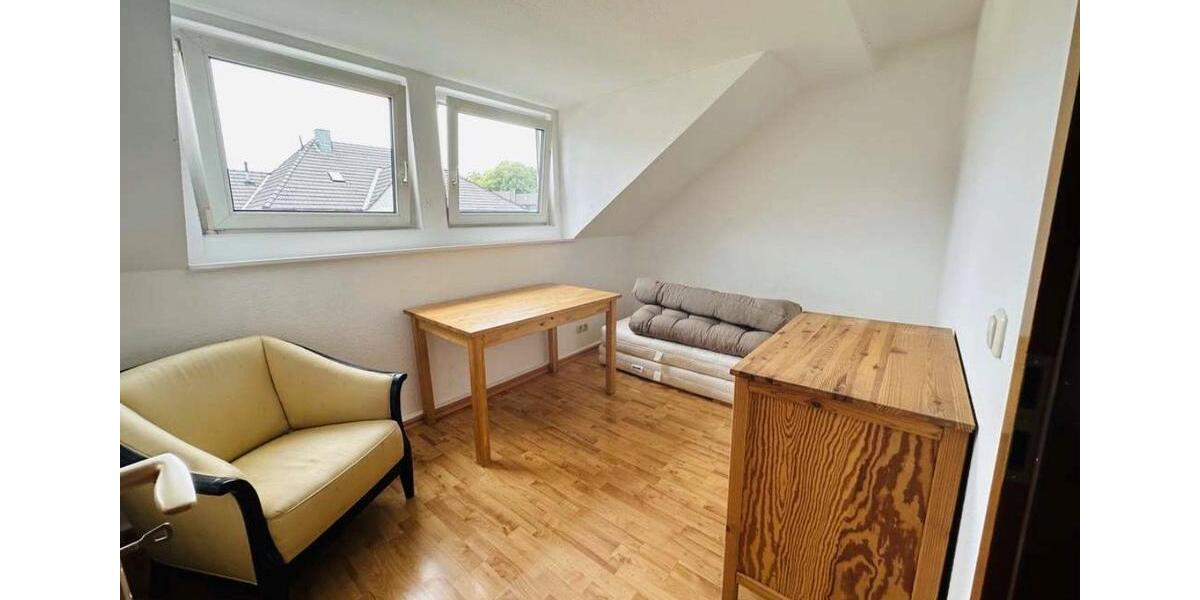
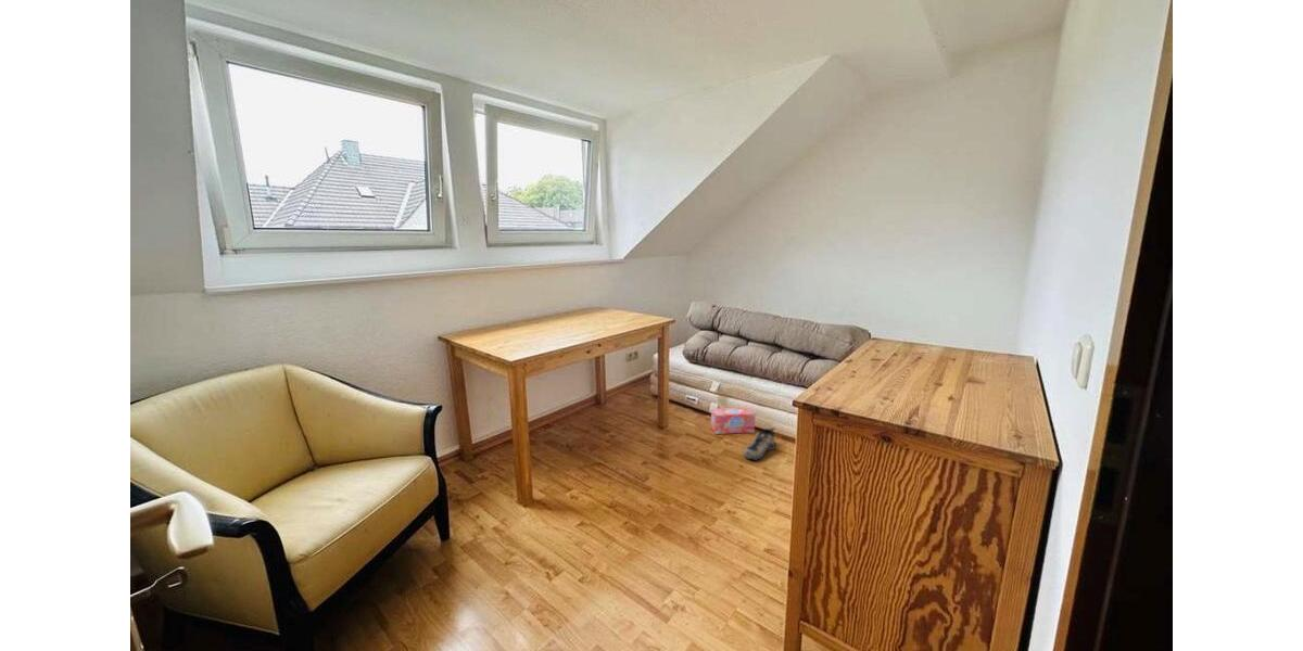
+ shoe [743,426,776,460]
+ box [710,407,757,435]
